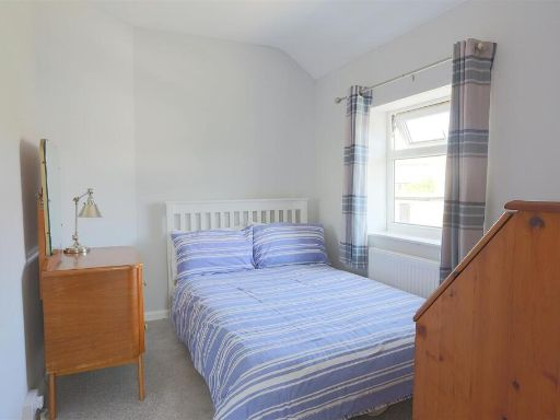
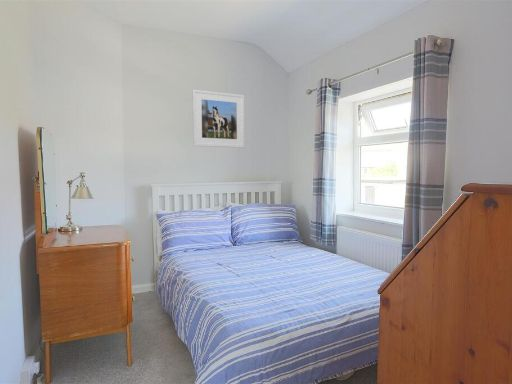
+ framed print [192,89,246,149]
